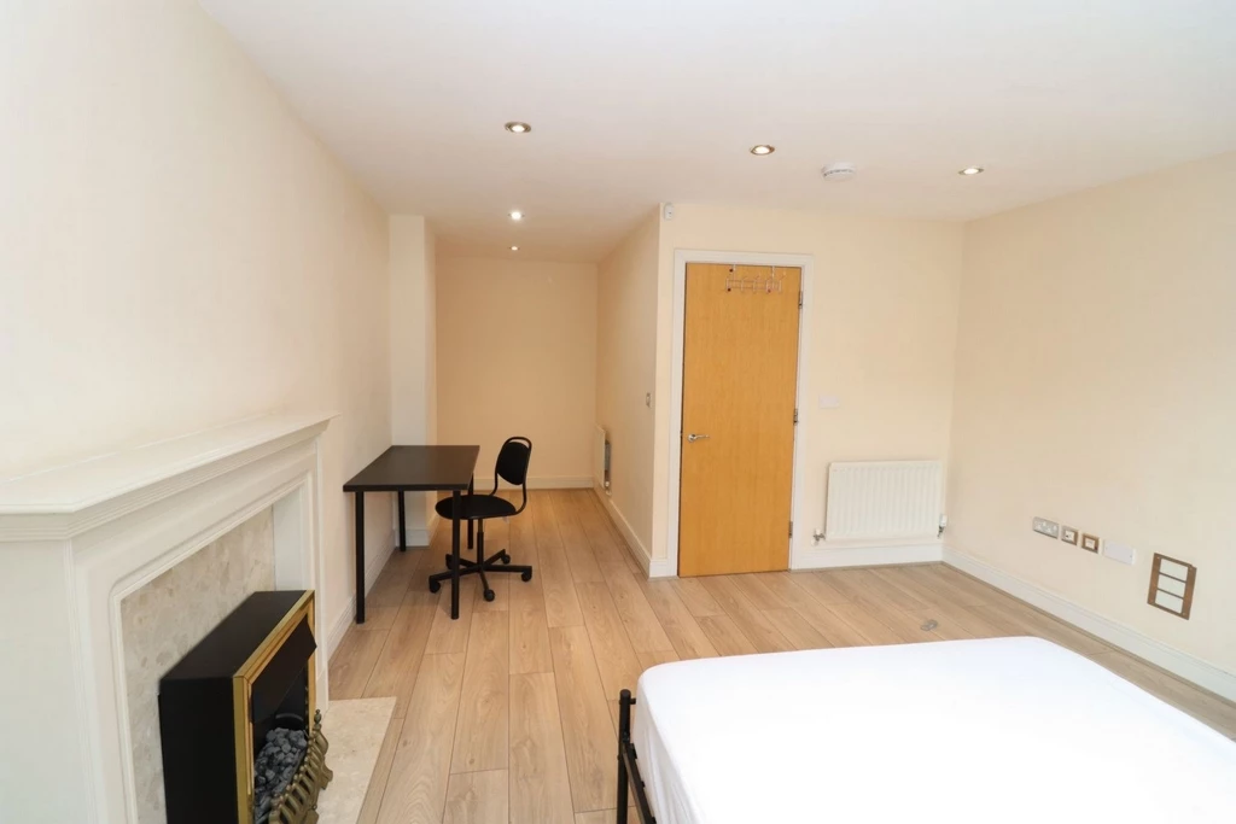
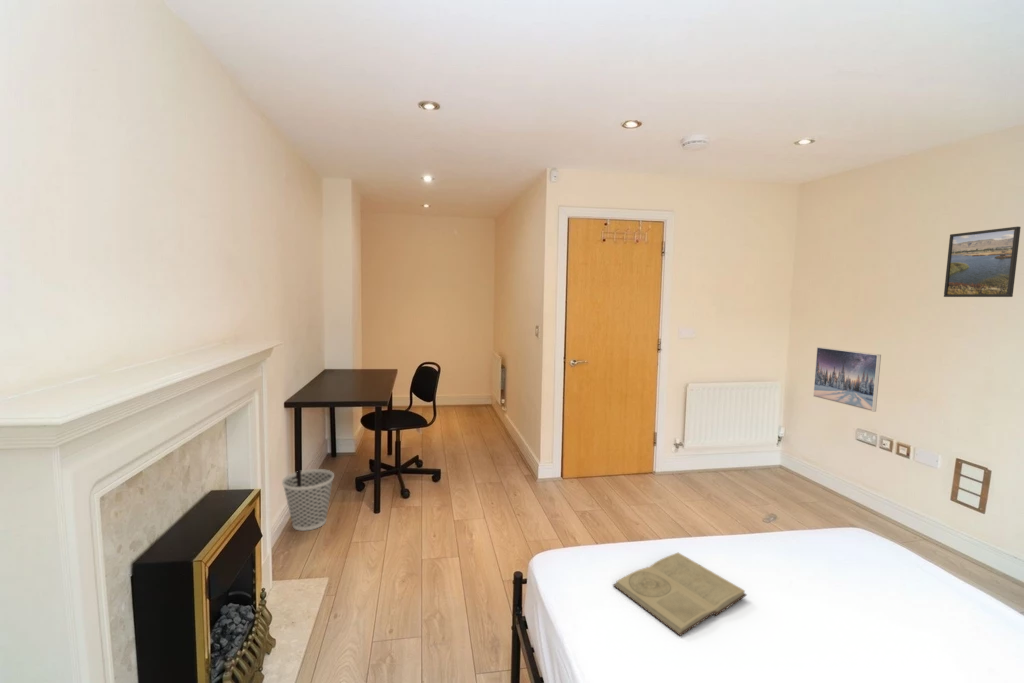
+ wastebasket [281,468,335,532]
+ book [612,552,748,637]
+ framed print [812,346,882,413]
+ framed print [943,226,1022,298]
